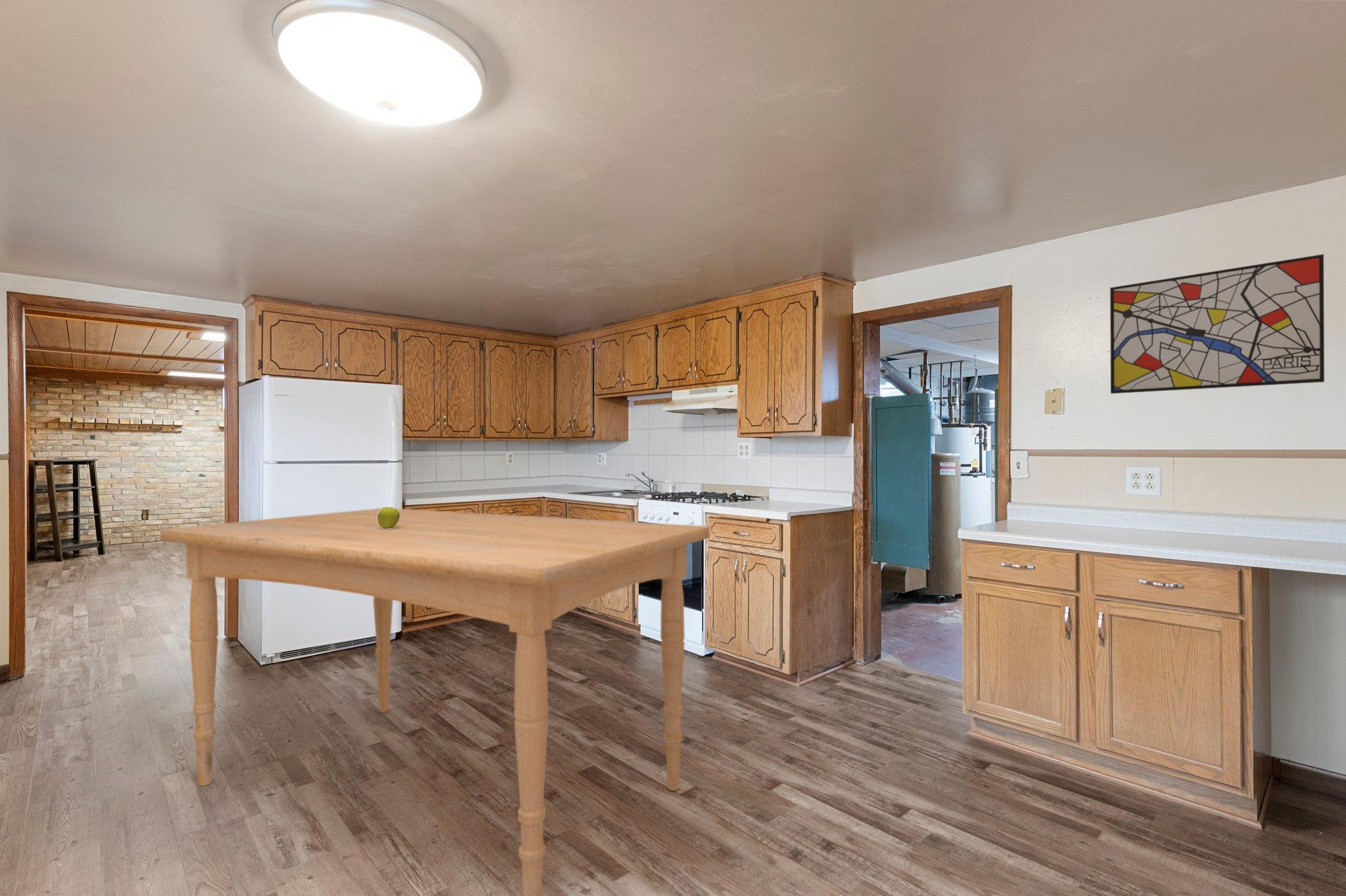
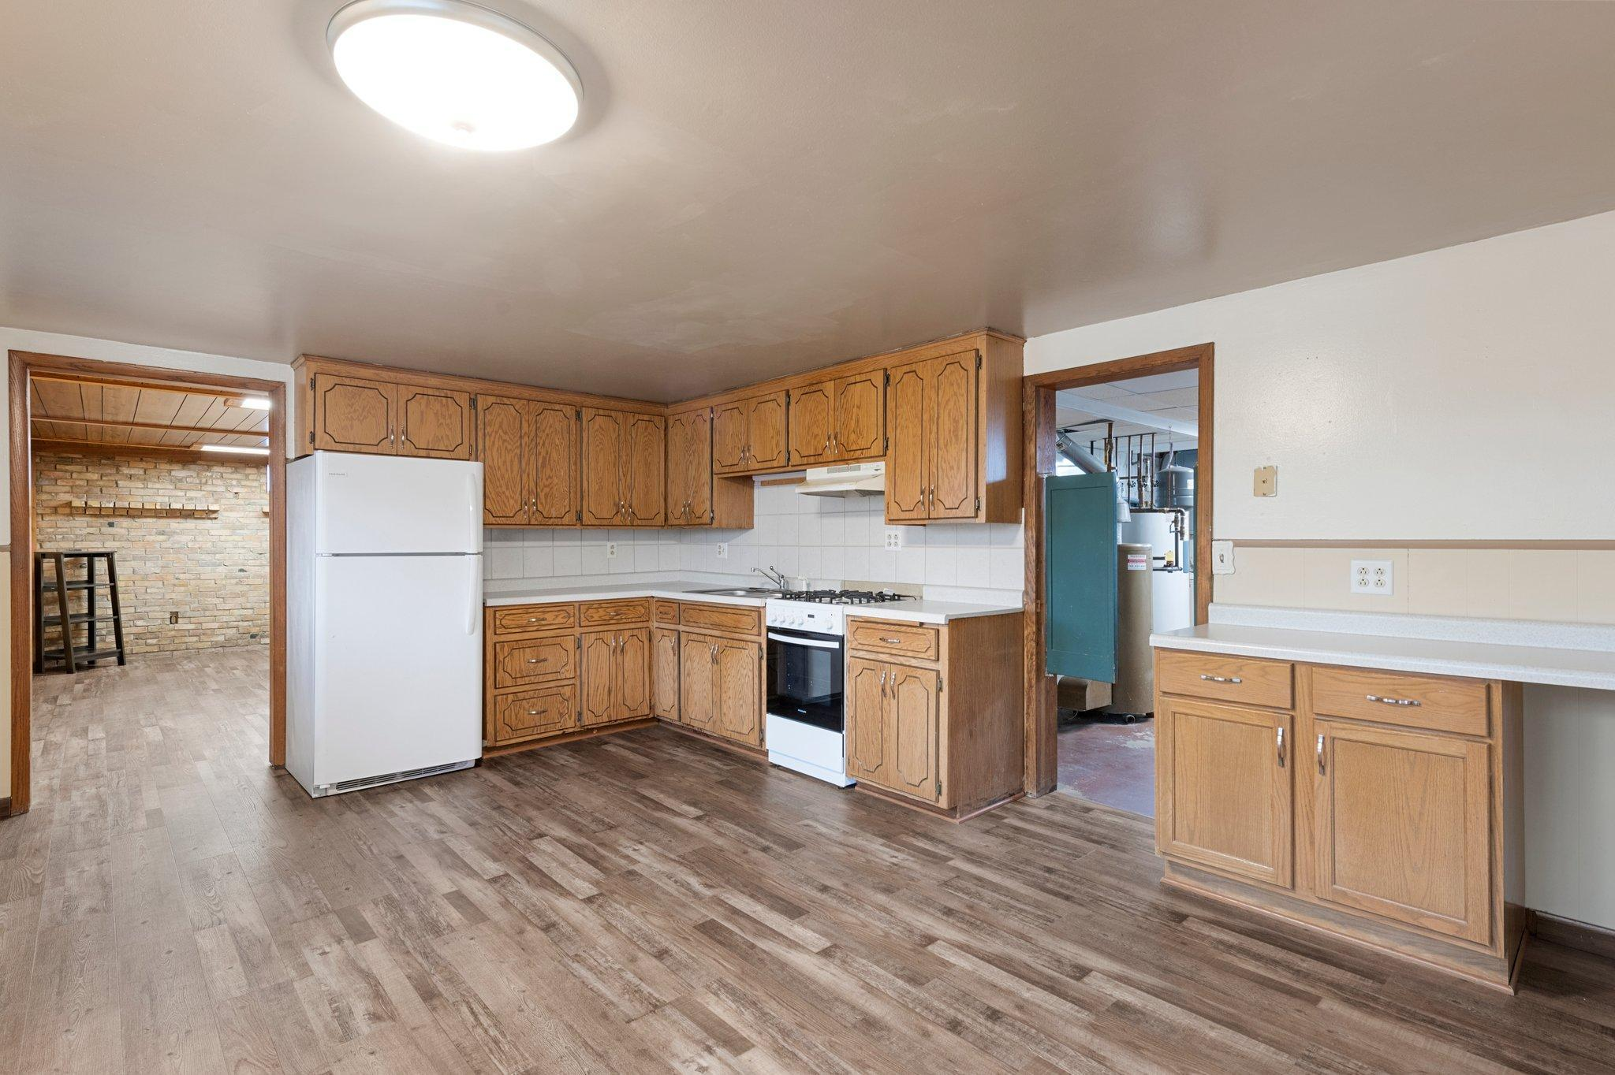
- dining table [160,508,710,896]
- fruit [377,506,400,529]
- wall art [1109,254,1325,394]
